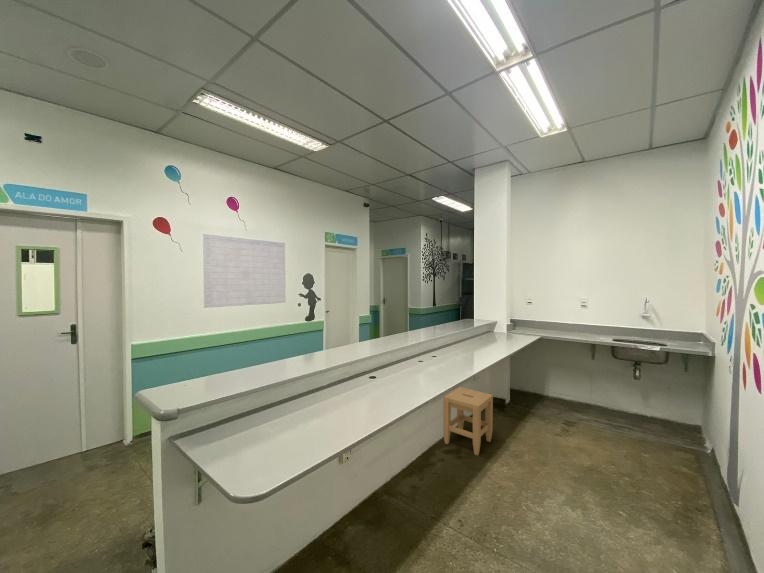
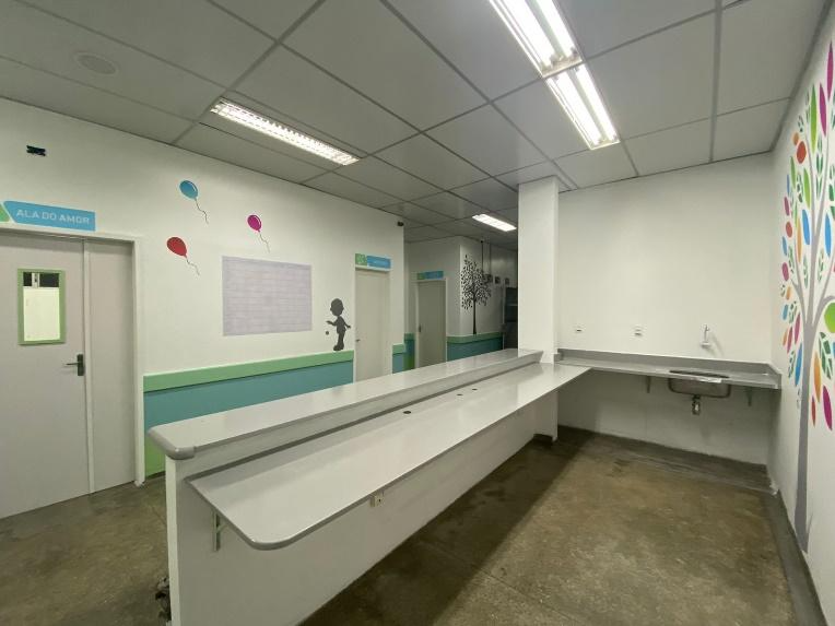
- stool [442,386,494,457]
